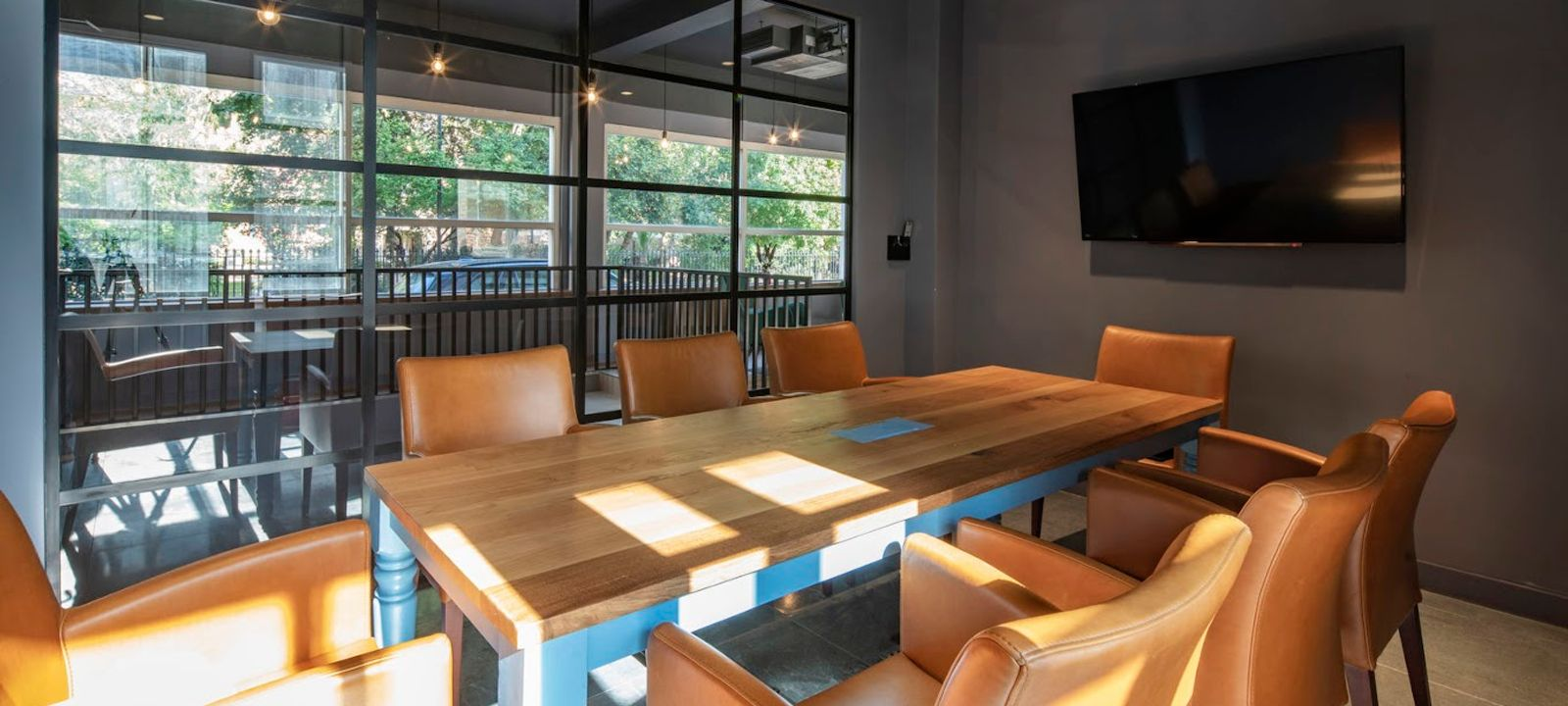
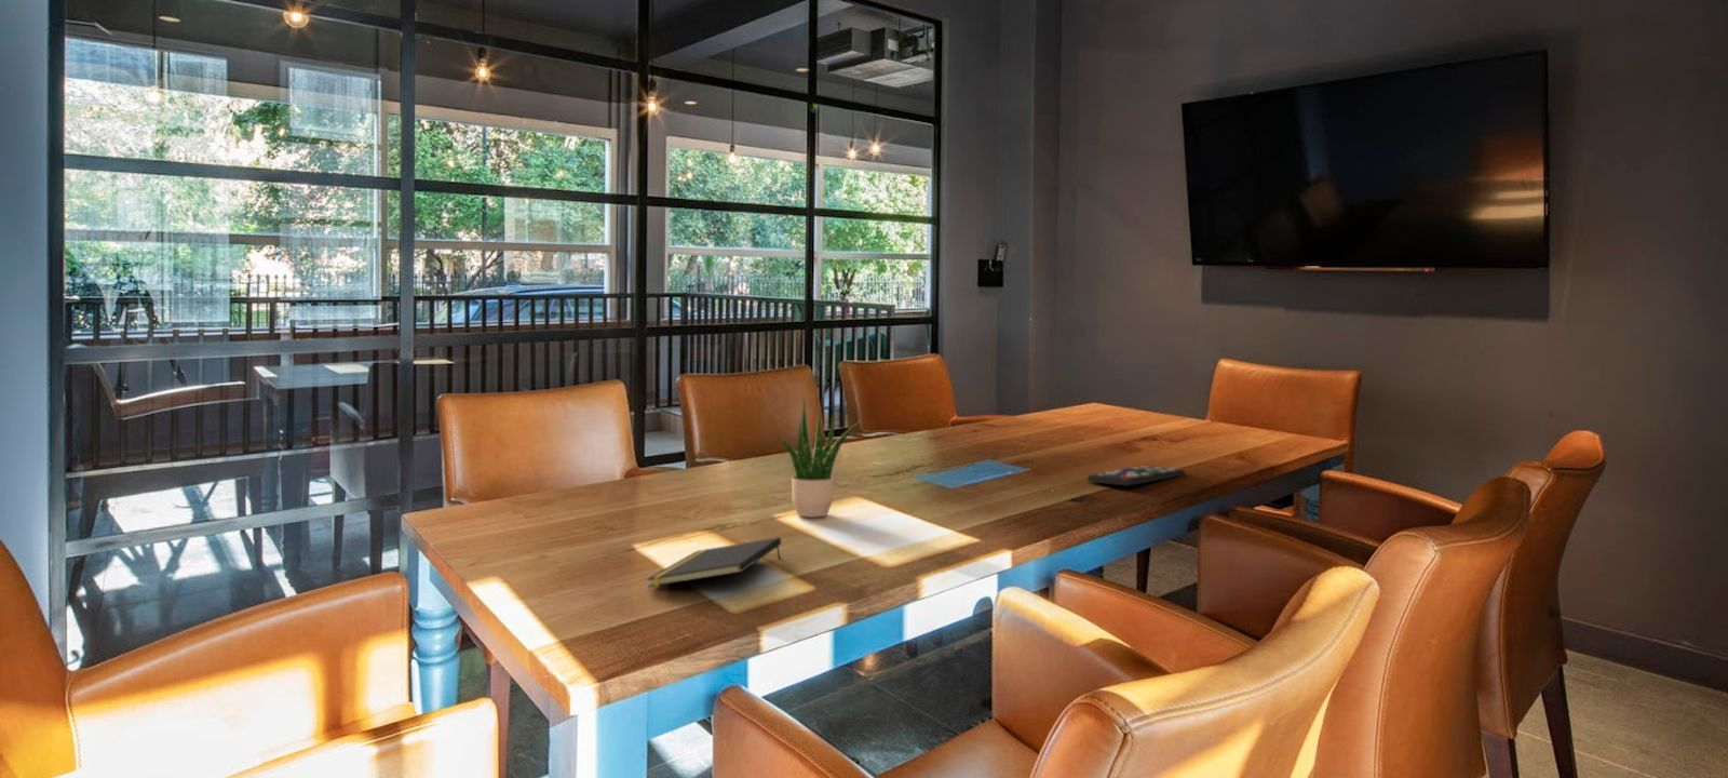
+ notepad [646,536,782,587]
+ remote control [1087,465,1186,487]
+ potted plant [774,398,861,519]
